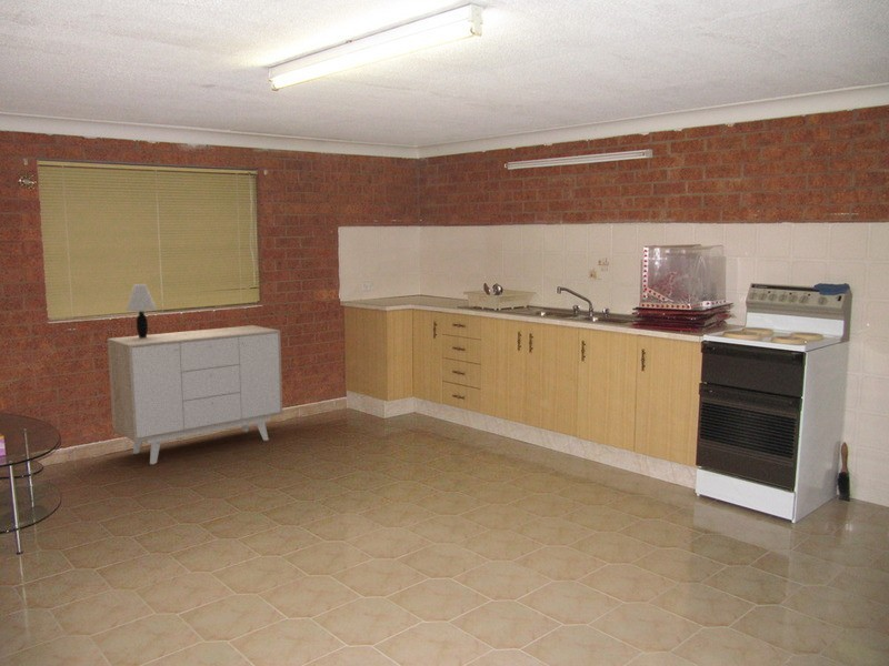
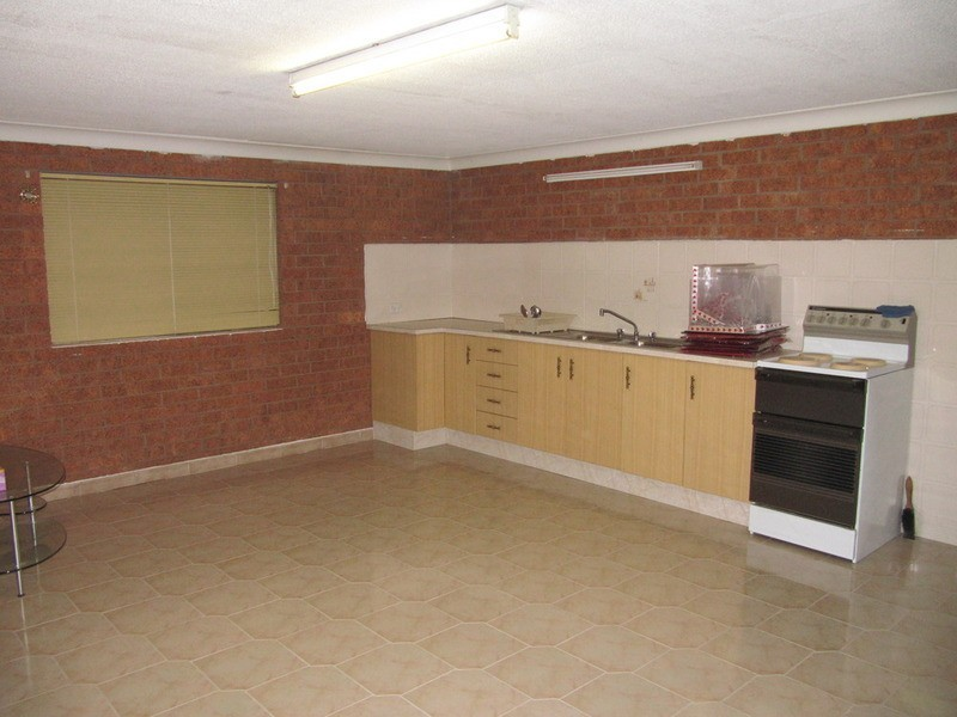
- table lamp [126,283,157,337]
- sideboard [107,324,283,465]
